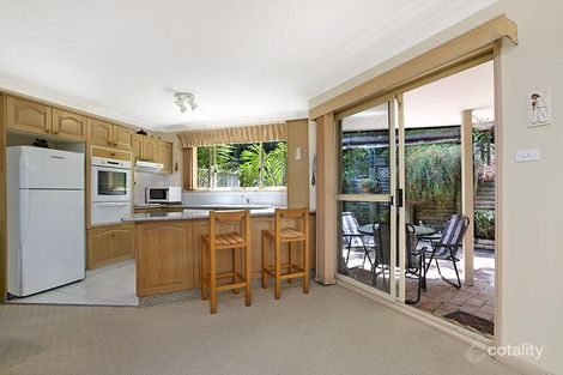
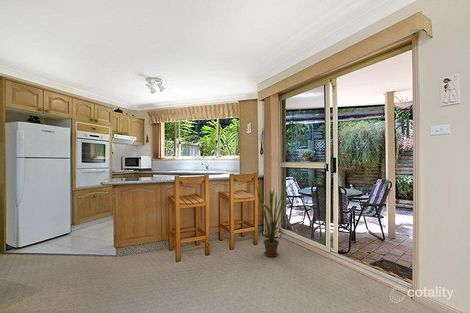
+ house plant [255,182,296,258]
